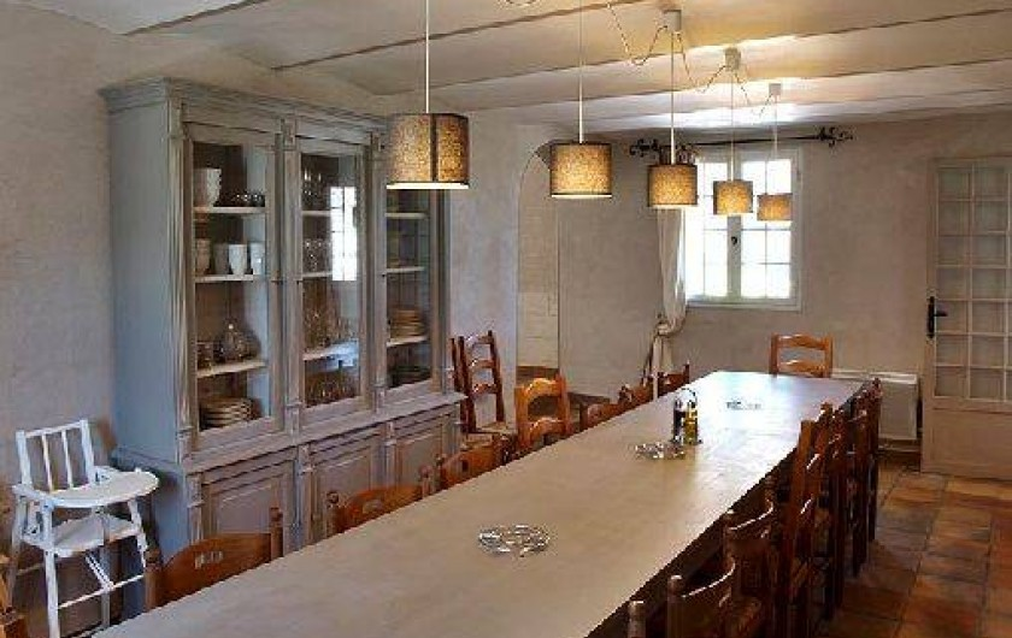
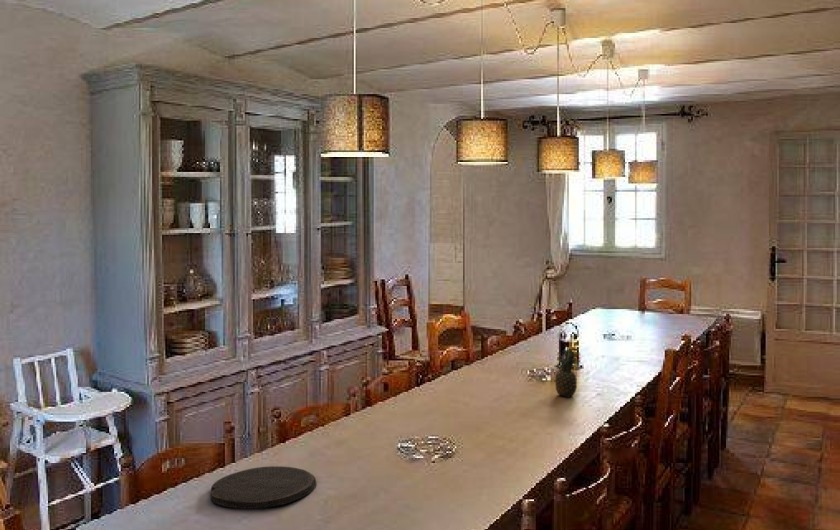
+ plate [209,465,317,510]
+ fruit [554,347,578,398]
